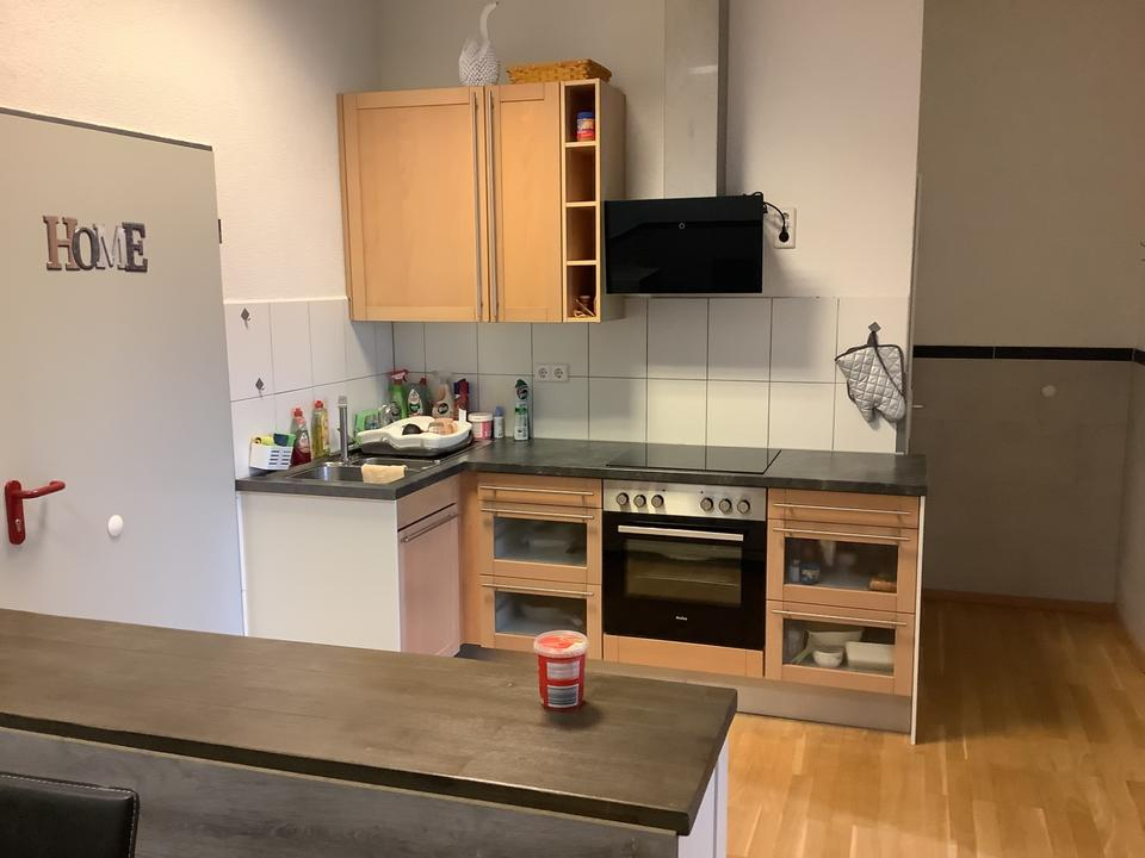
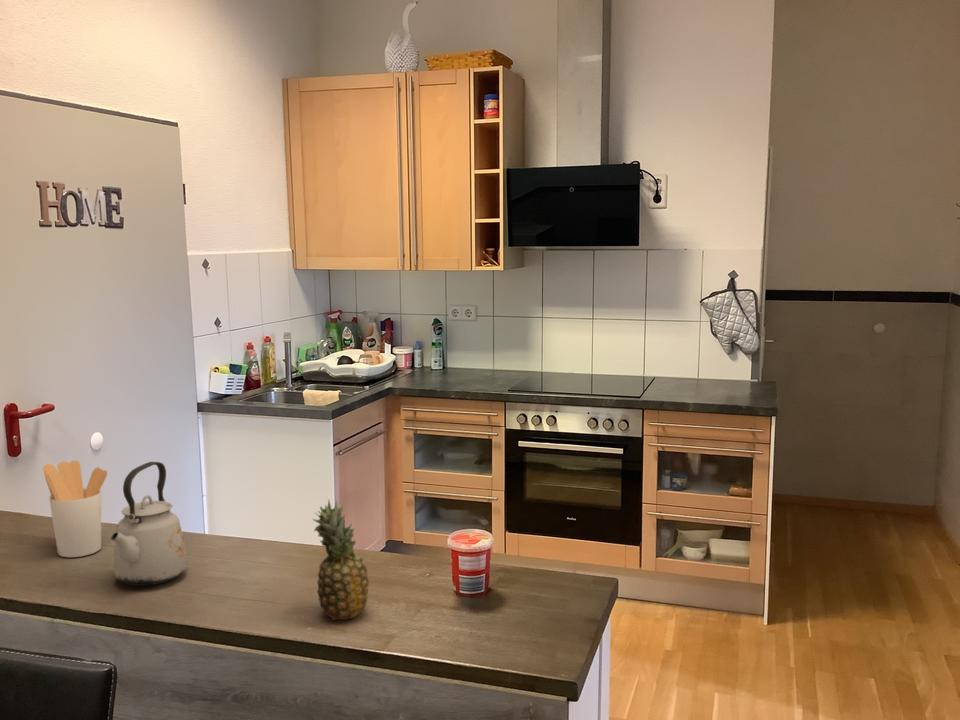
+ kettle [110,461,188,587]
+ utensil holder [42,459,108,558]
+ fruit [311,498,370,621]
